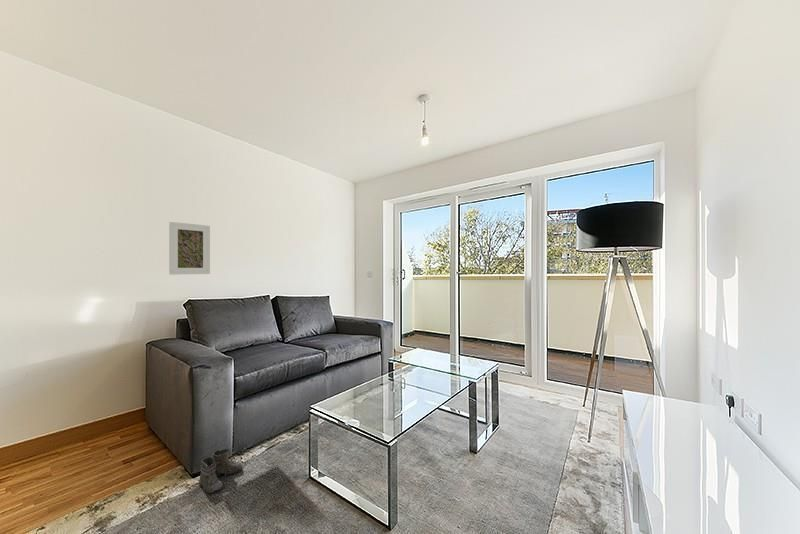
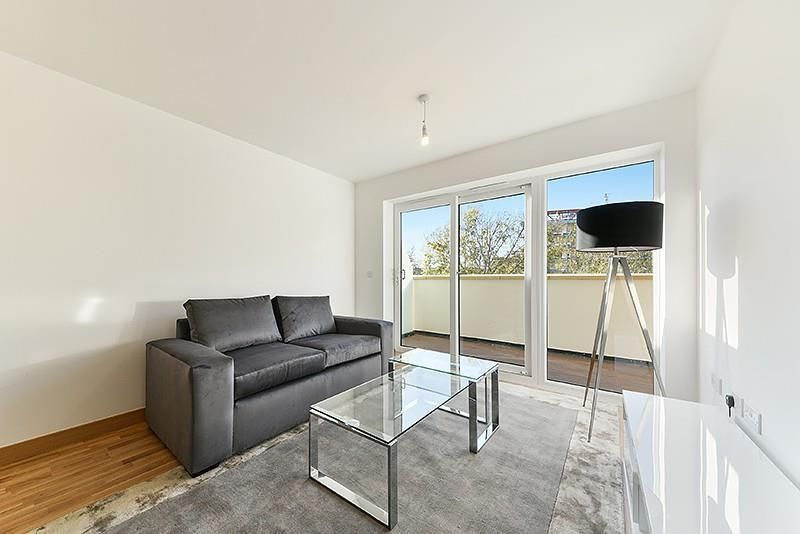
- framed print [168,221,211,276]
- boots [195,448,243,495]
